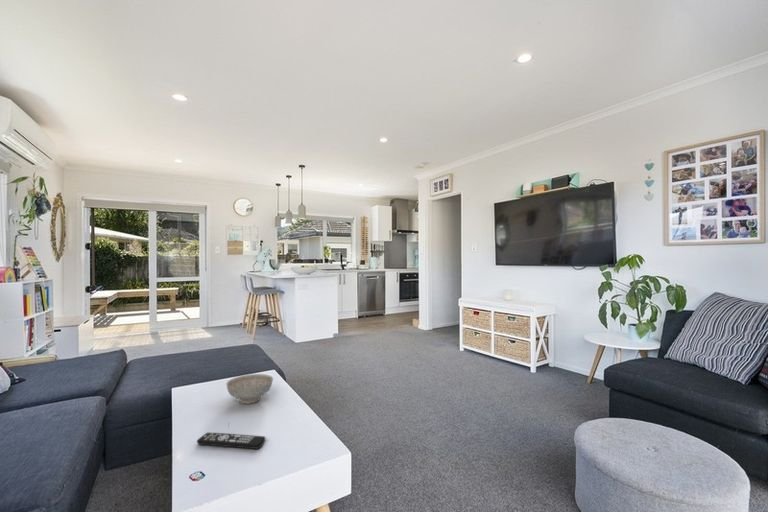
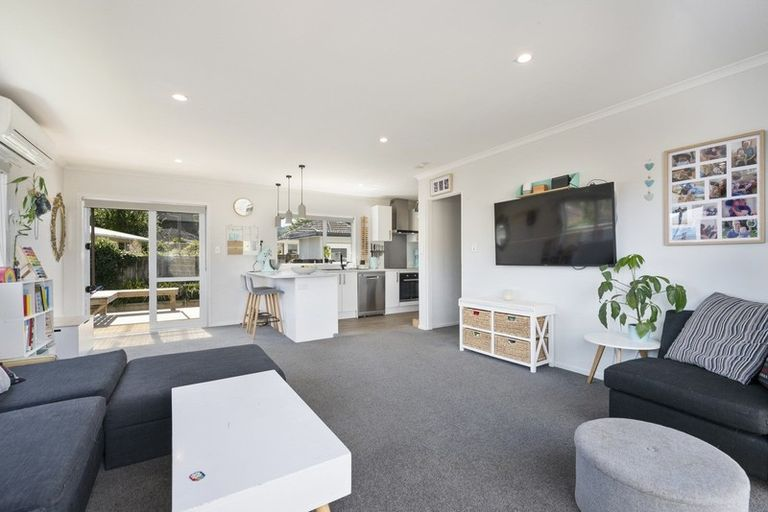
- remote control [196,432,266,450]
- decorative bowl [225,373,274,405]
